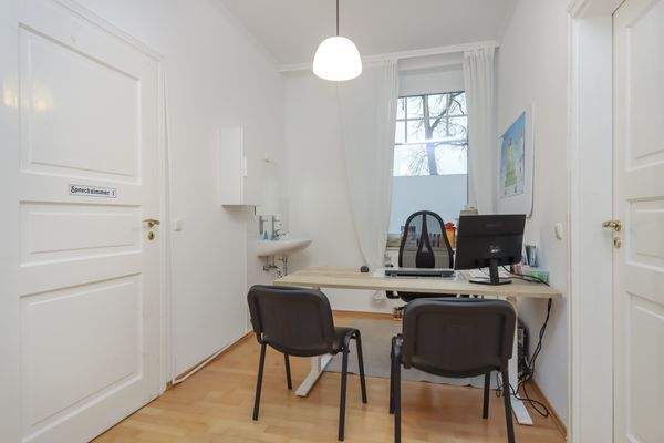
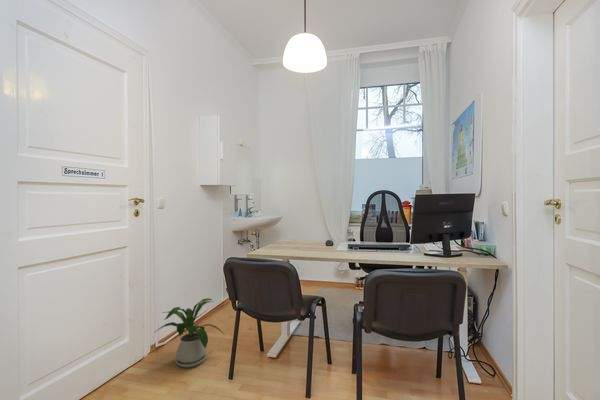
+ house plant [154,297,226,369]
